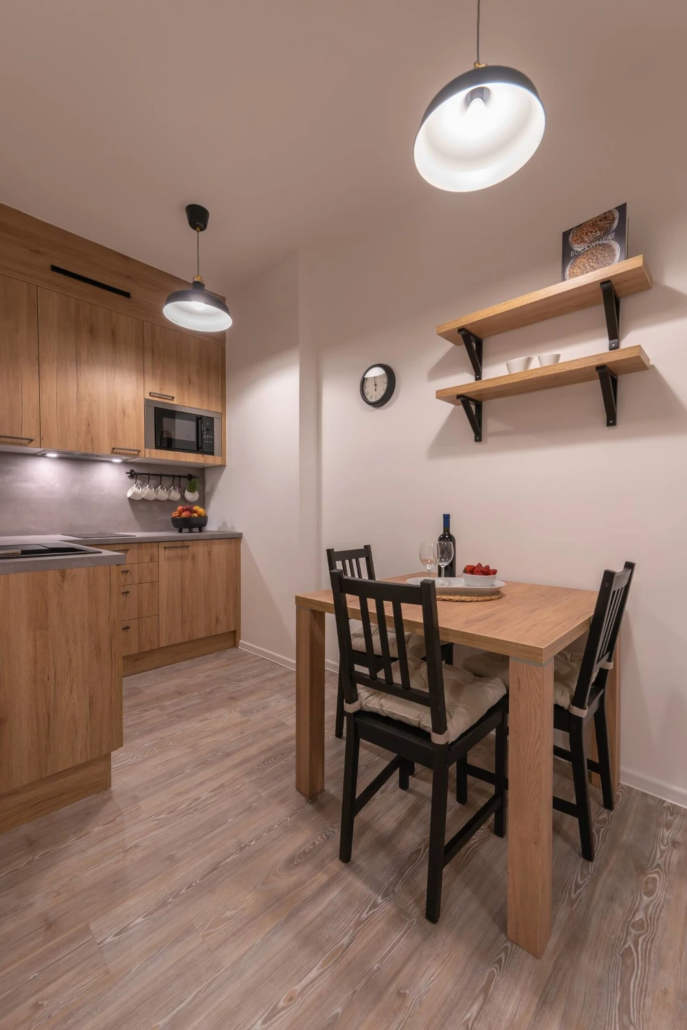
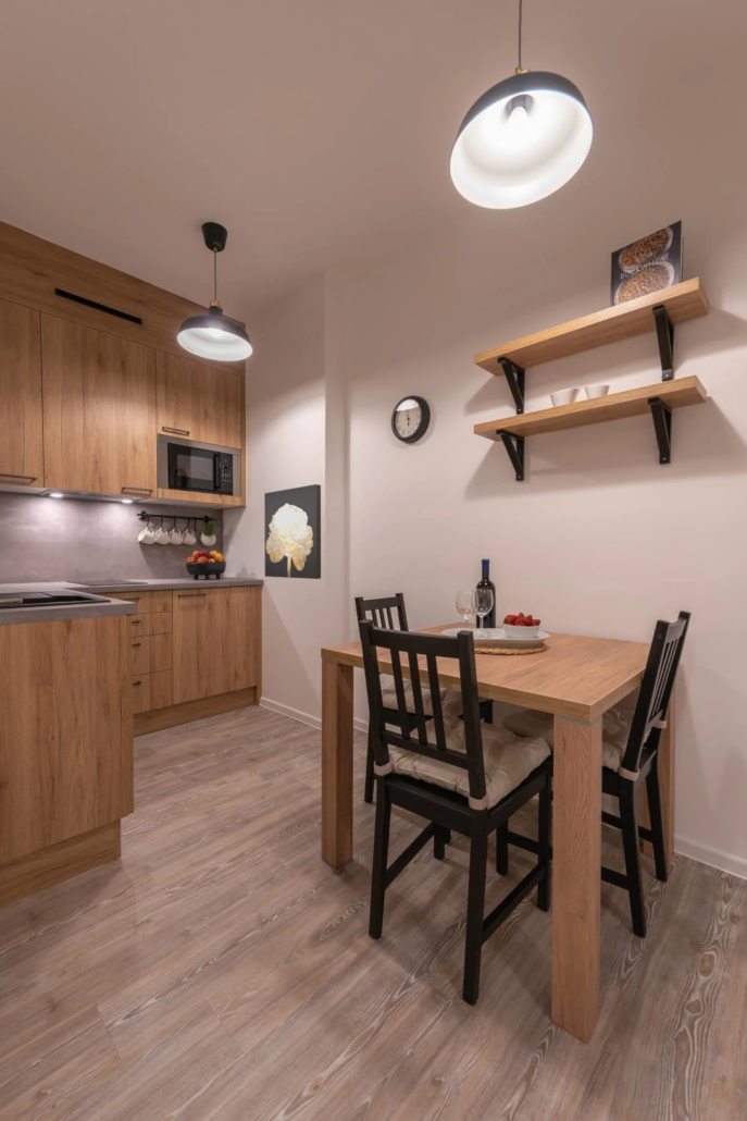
+ wall art [263,483,322,580]
